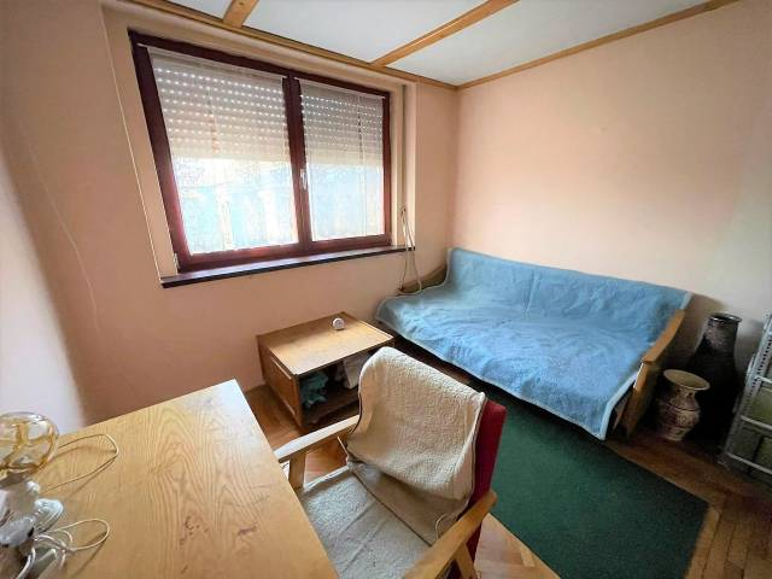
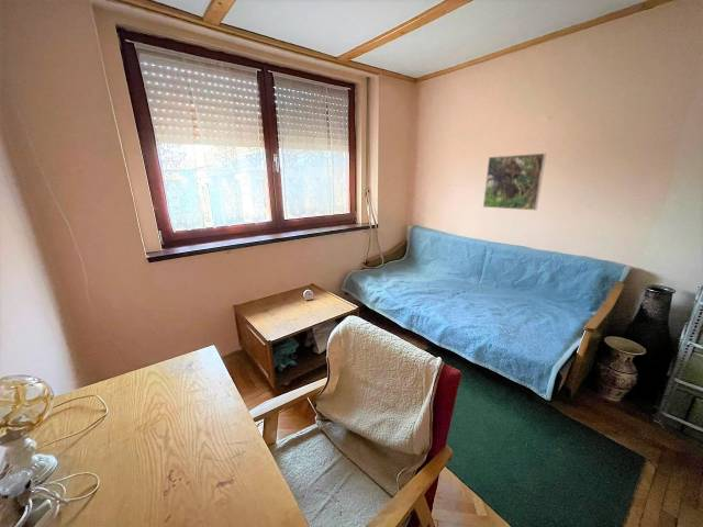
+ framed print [482,152,547,212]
